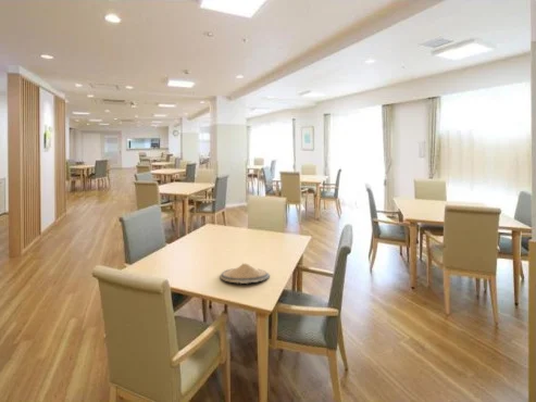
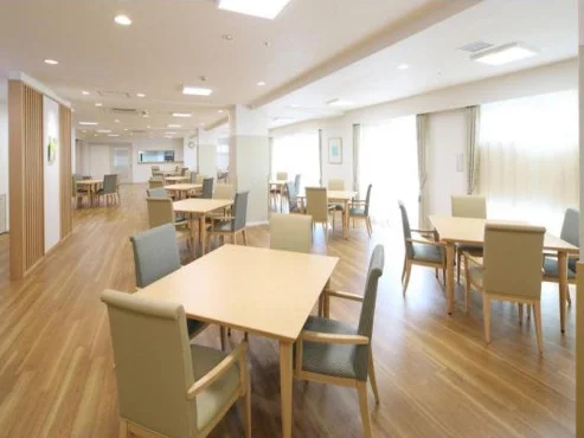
- plate [219,262,271,285]
